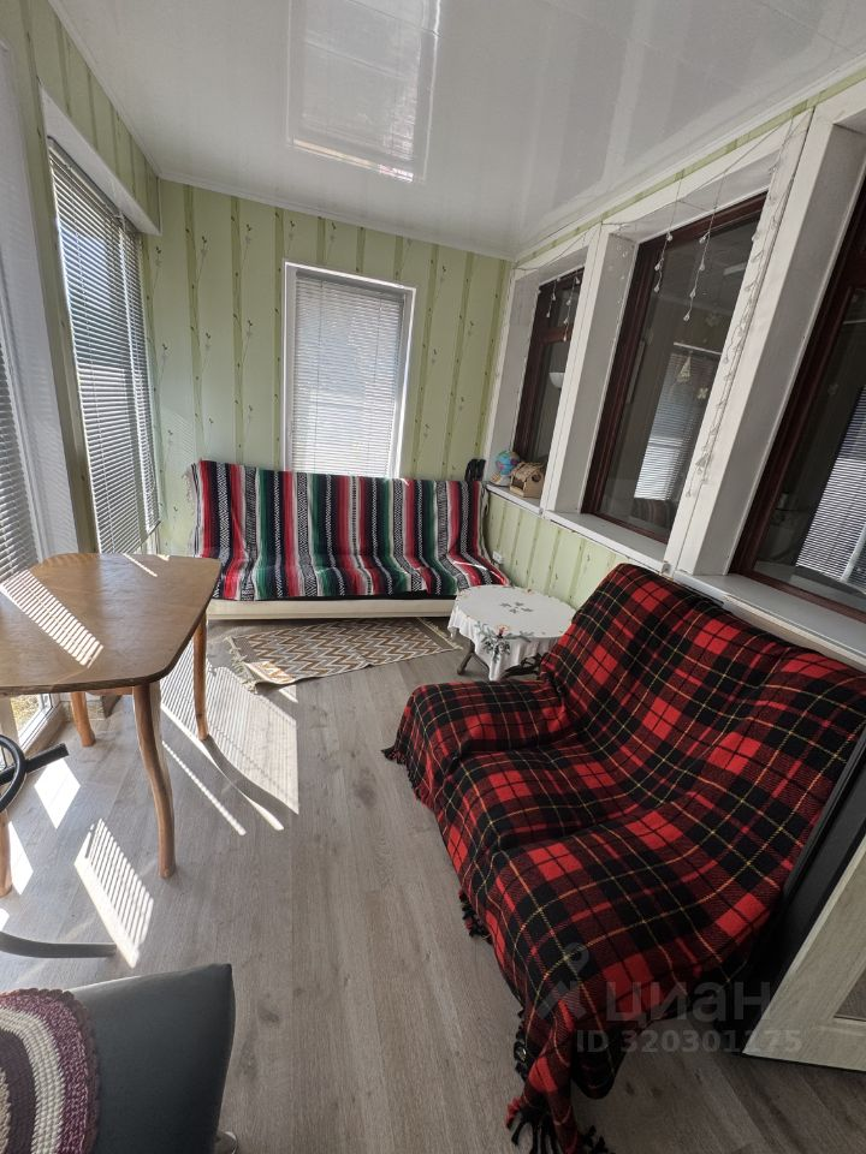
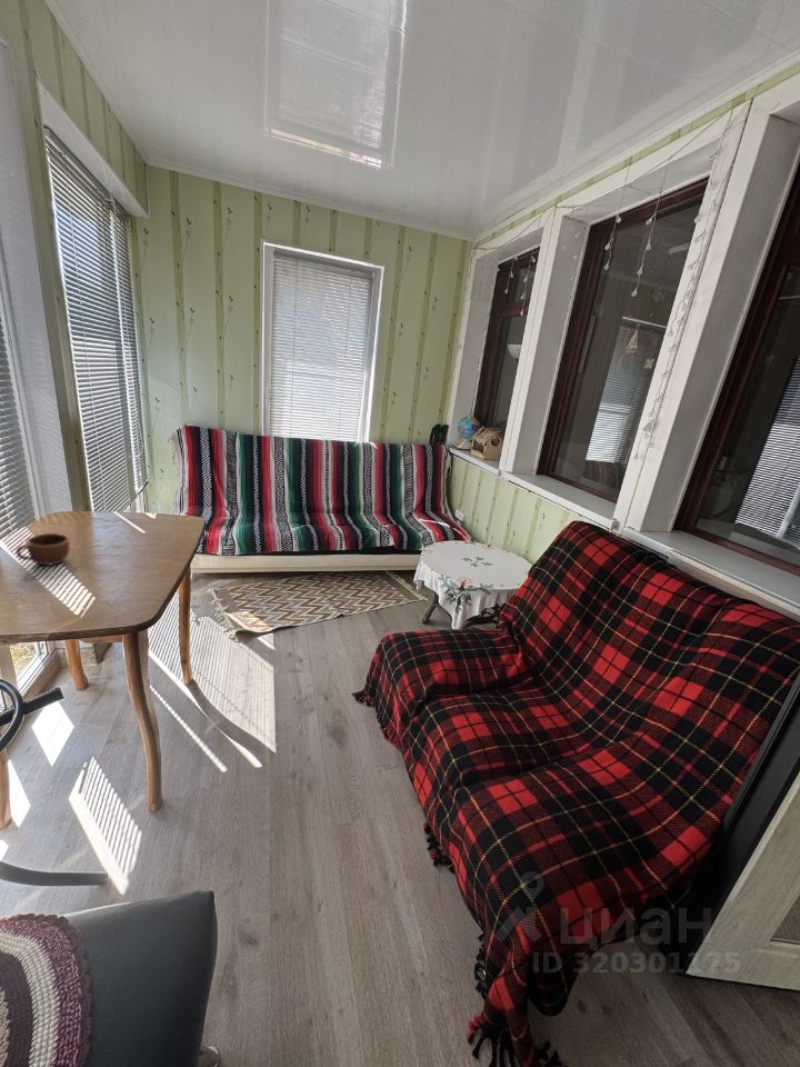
+ mug [14,532,71,567]
